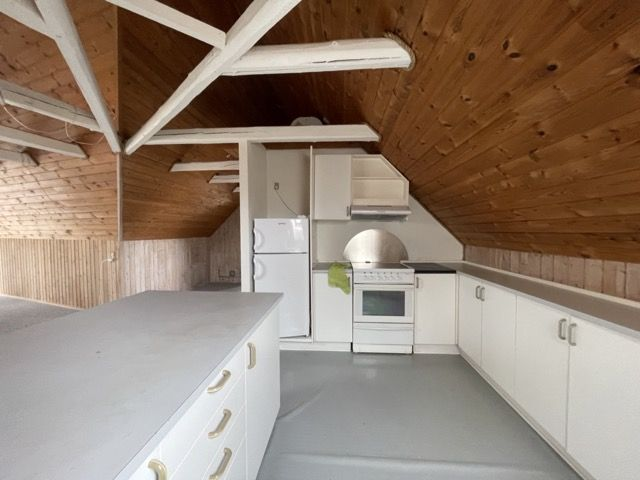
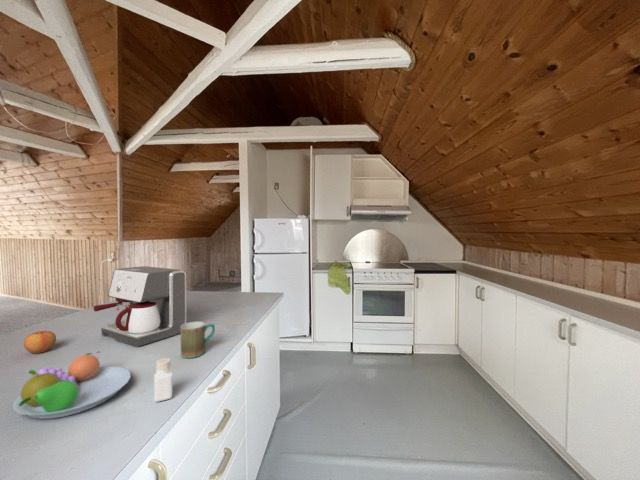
+ mug [180,321,216,359]
+ pepper shaker [153,357,173,403]
+ fruit bowl [12,352,131,420]
+ coffee maker [93,265,187,347]
+ apple [23,328,57,354]
